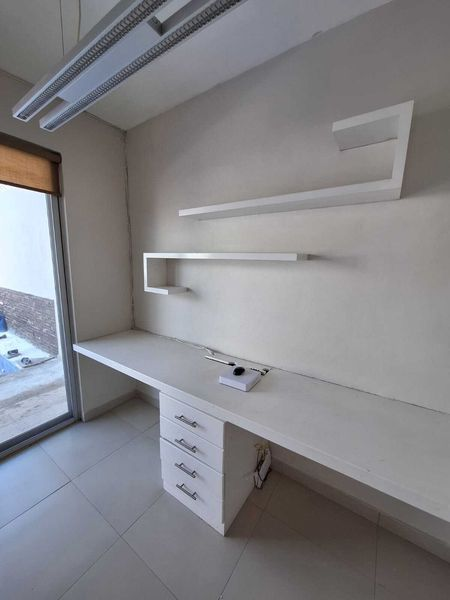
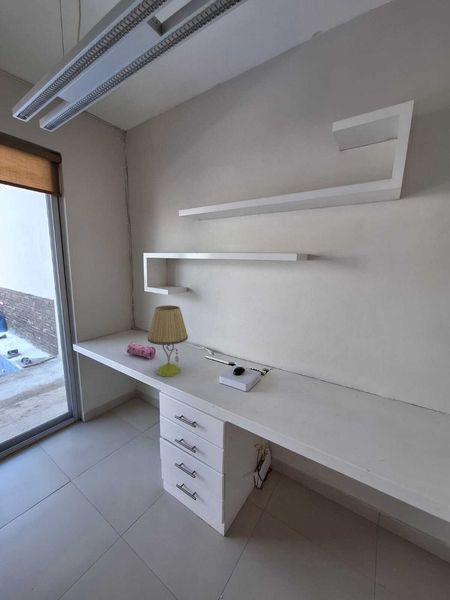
+ pencil case [126,341,157,360]
+ table lamp [147,304,189,377]
